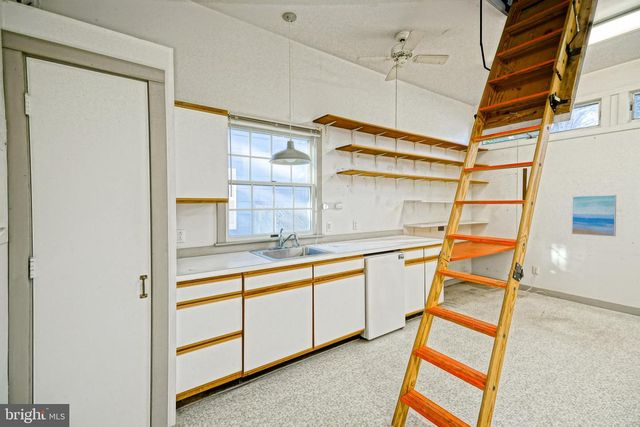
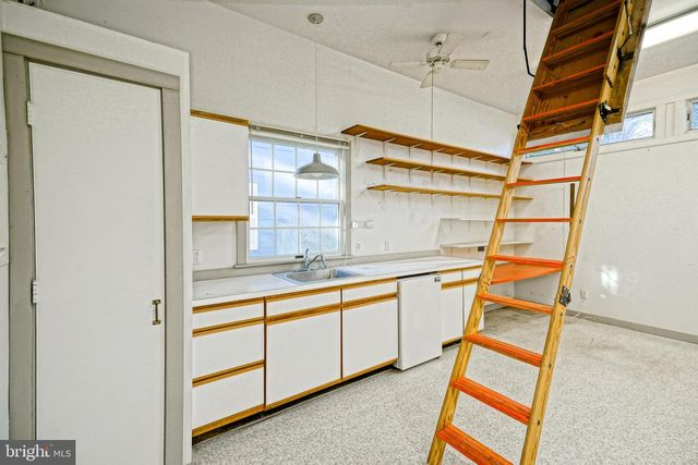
- wall art [571,194,617,237]
